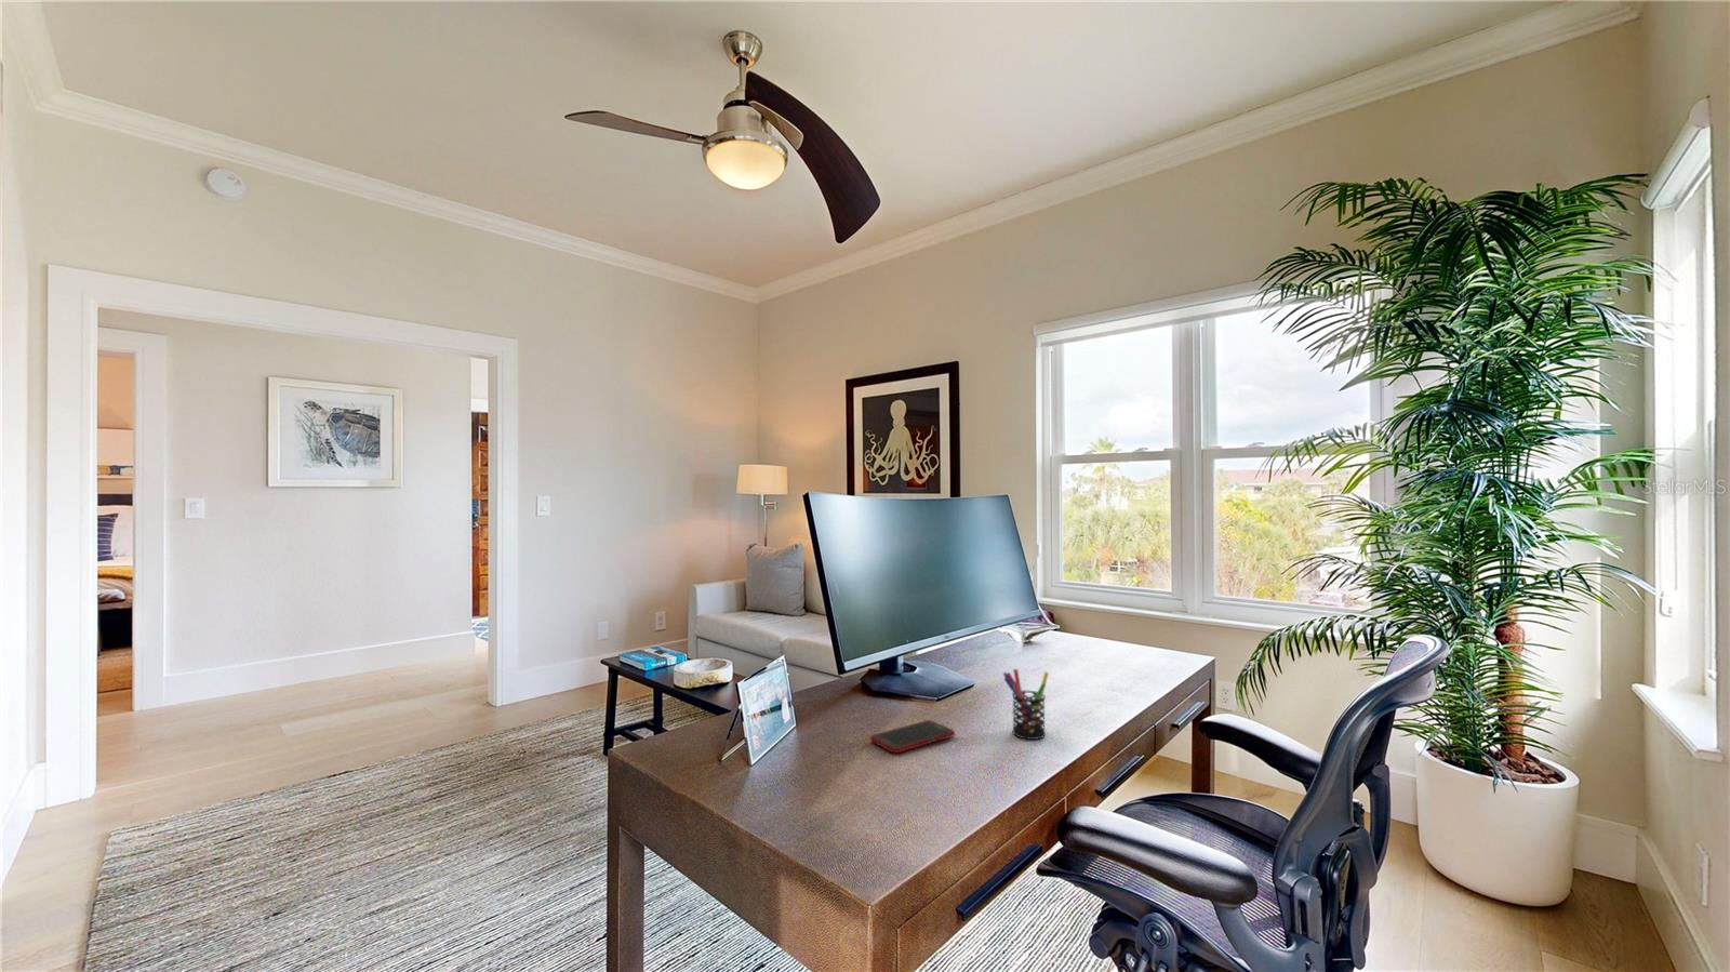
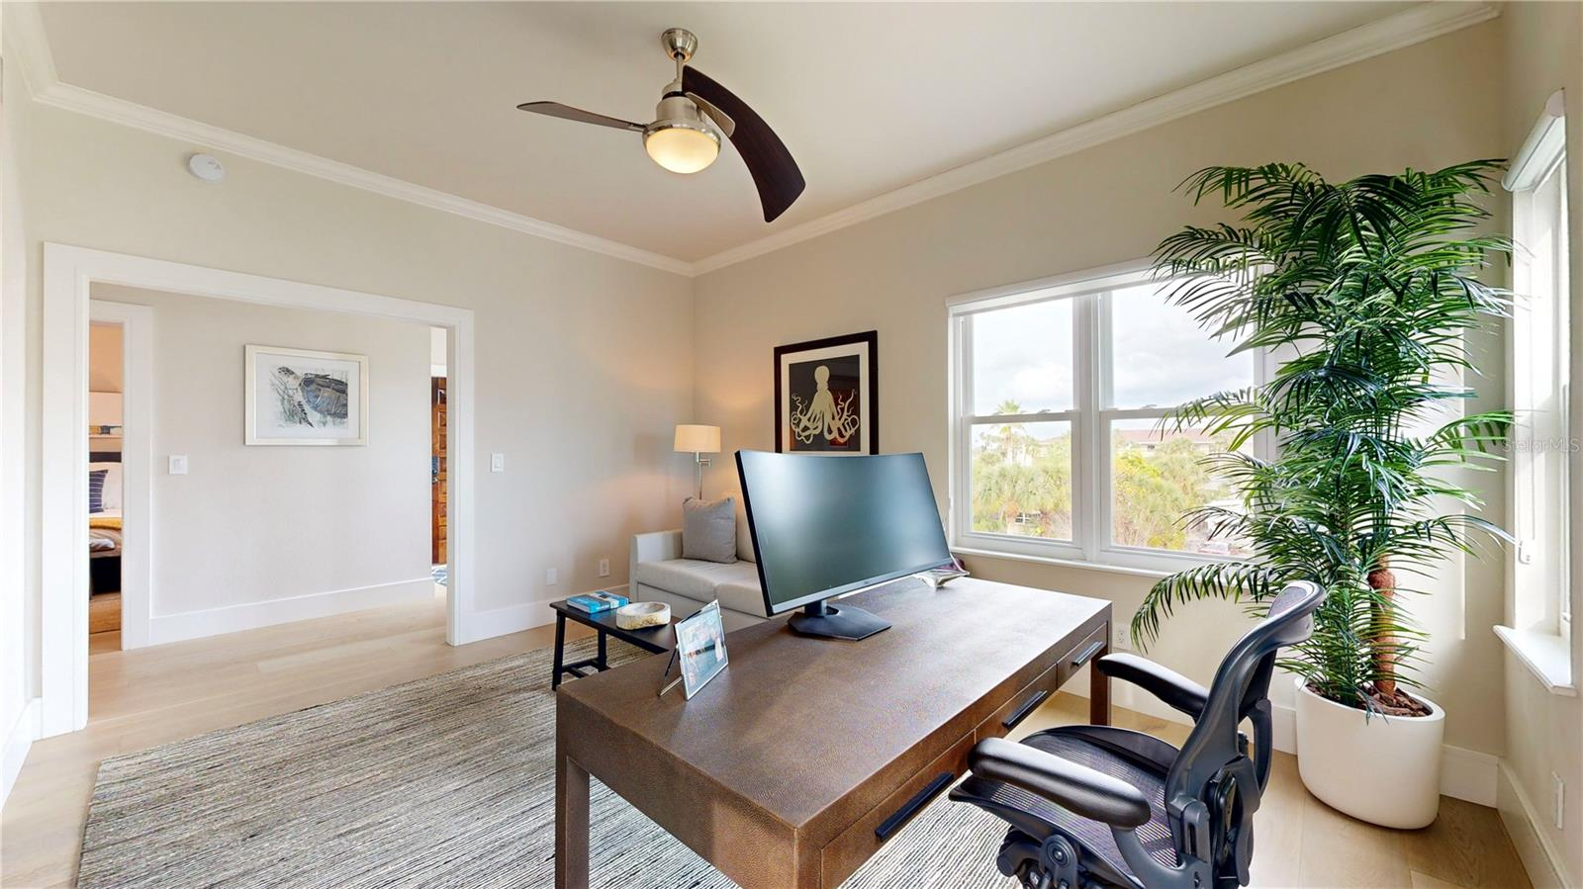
- pen holder [1003,668,1050,740]
- cell phone [870,719,955,753]
